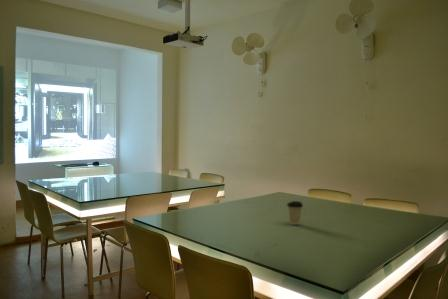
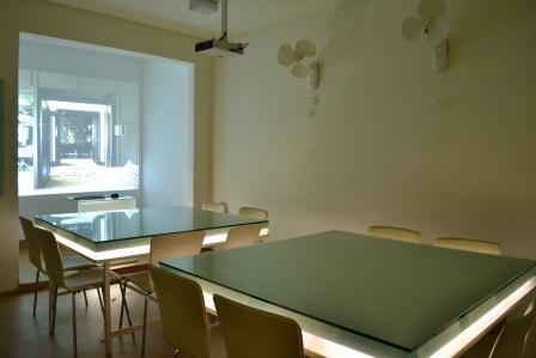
- coffee cup [286,200,304,226]
